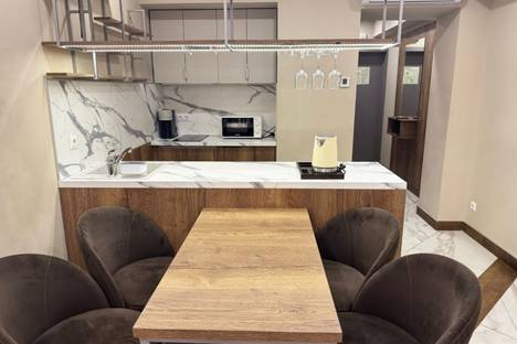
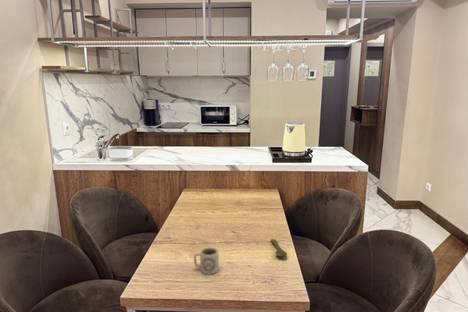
+ cup [193,246,220,276]
+ spoon [270,238,288,258]
